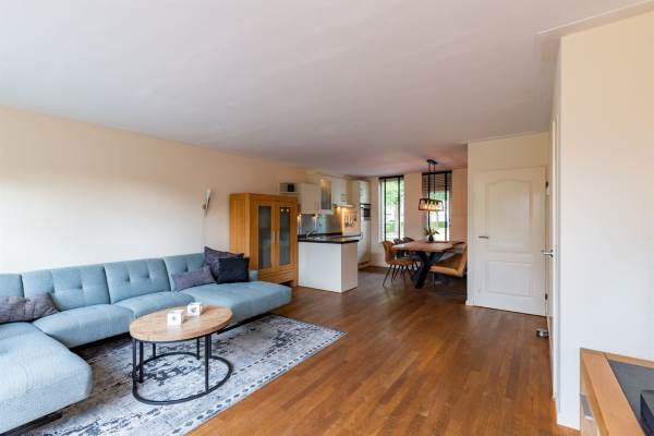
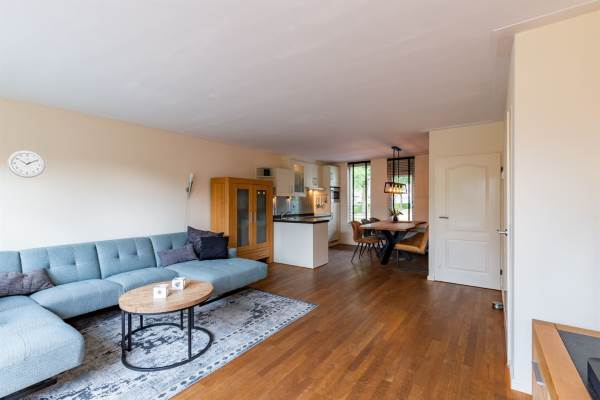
+ wall clock [6,149,46,179]
